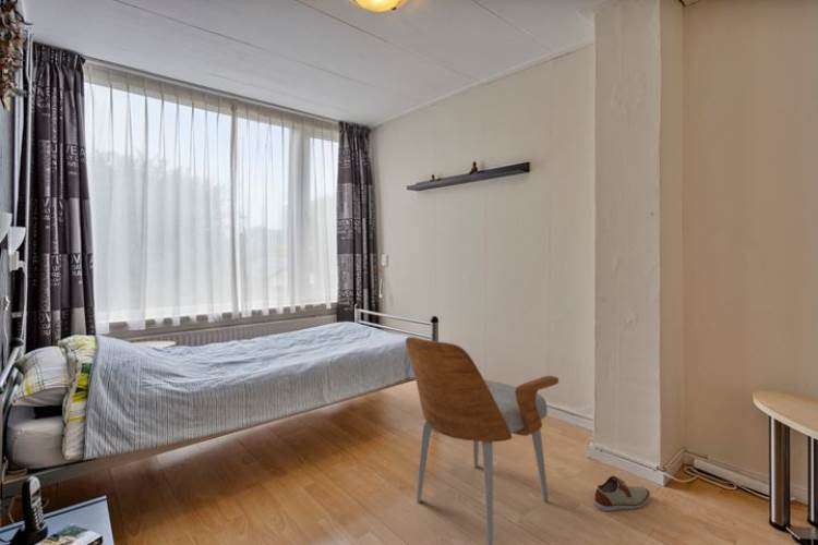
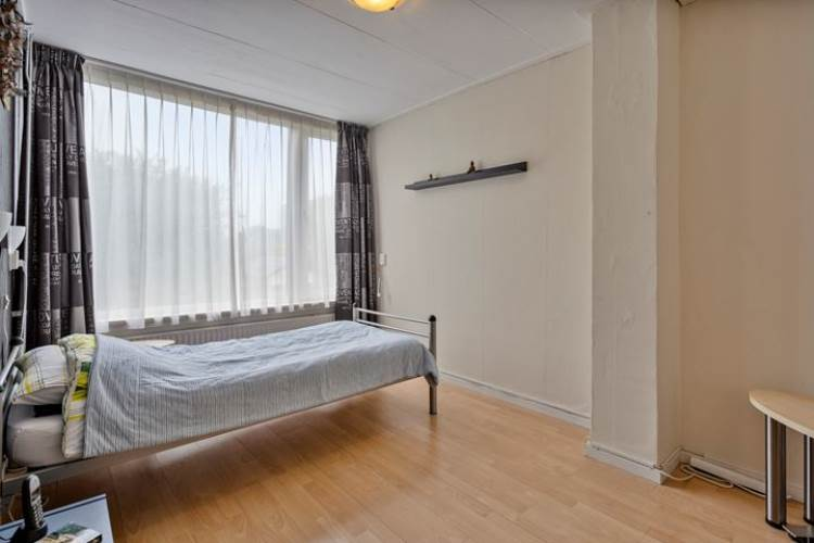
- shoe [593,475,651,512]
- armchair [405,336,560,545]
